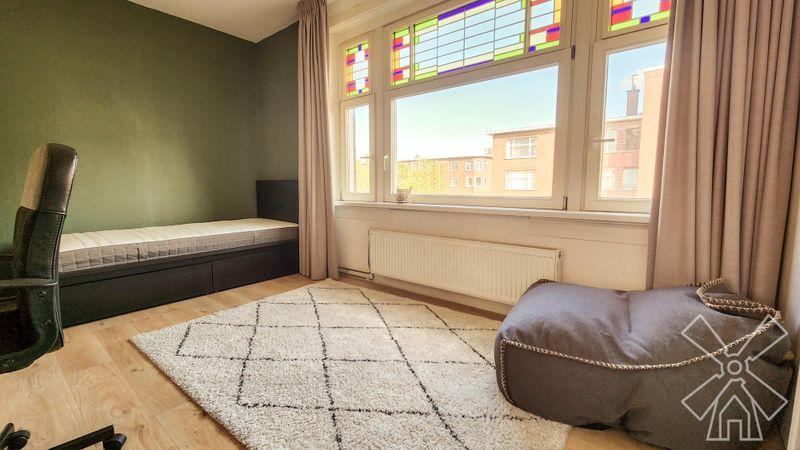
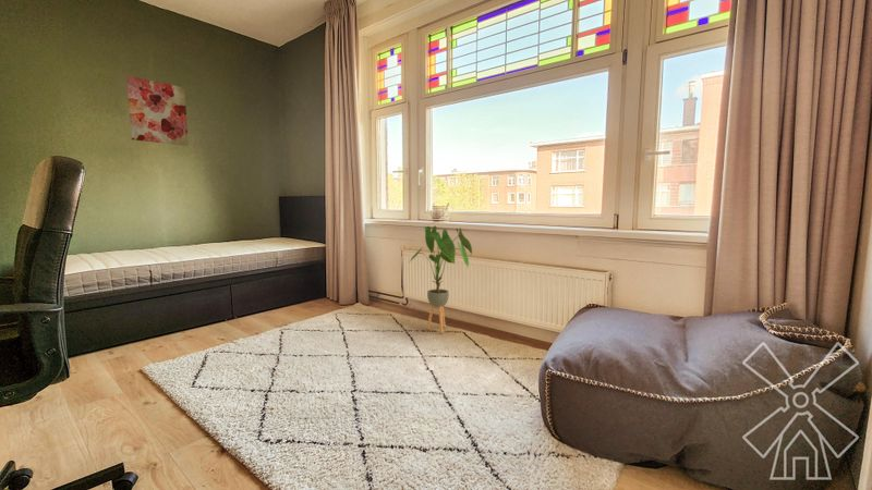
+ house plant [409,224,473,334]
+ wall art [125,75,190,147]
